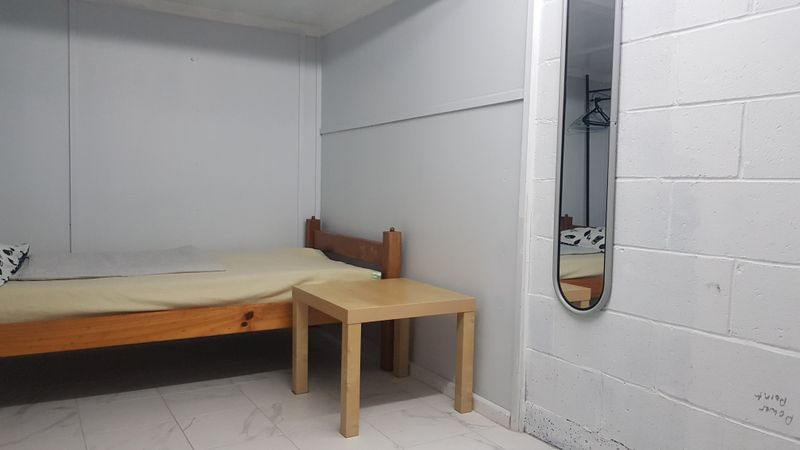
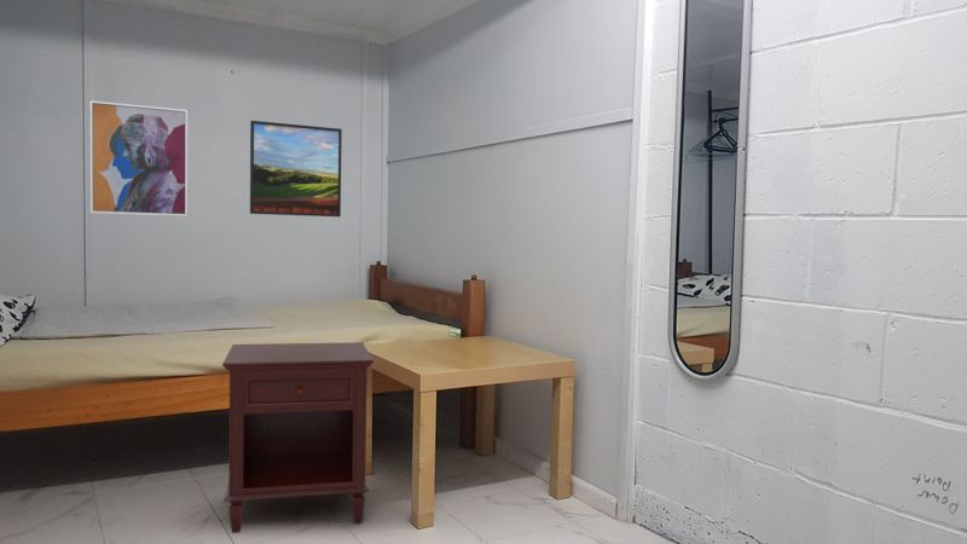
+ nightstand [221,341,375,534]
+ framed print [249,120,343,218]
+ wall art [89,99,189,218]
